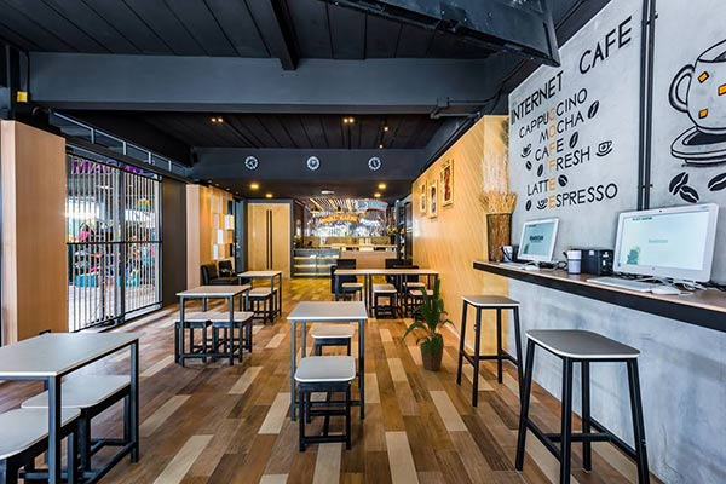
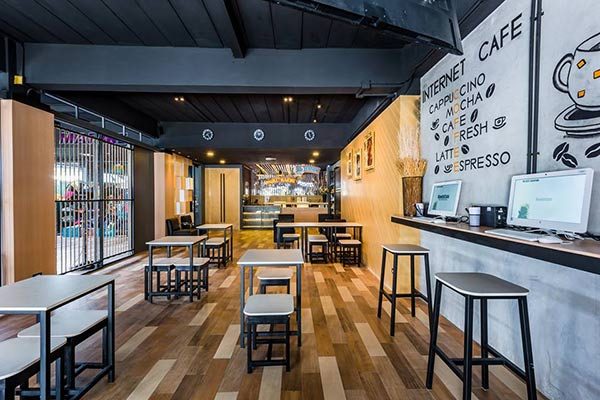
- house plant [399,277,462,373]
